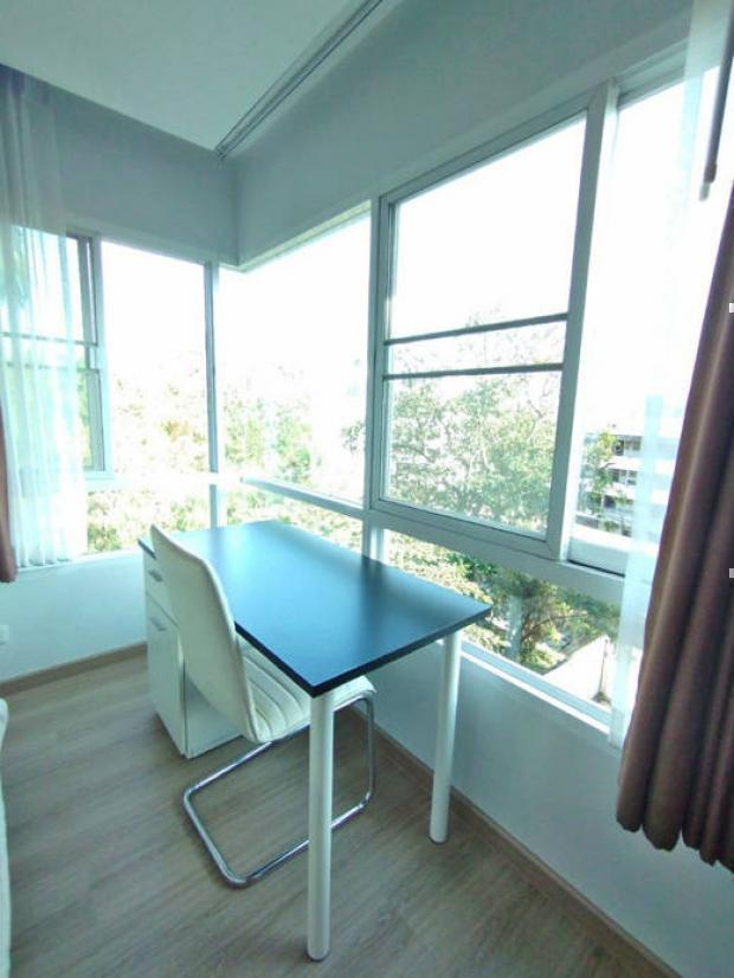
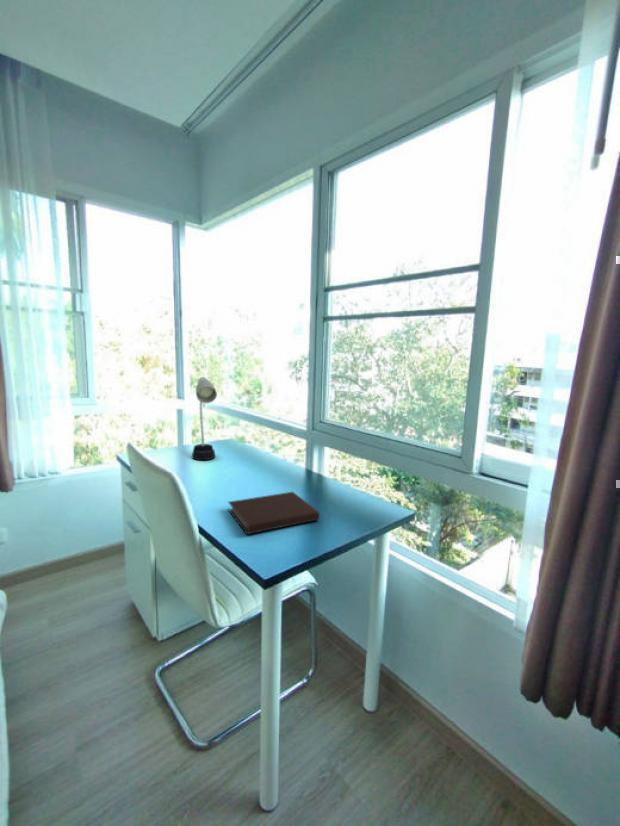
+ notebook [227,491,321,535]
+ desk lamp [191,376,218,461]
